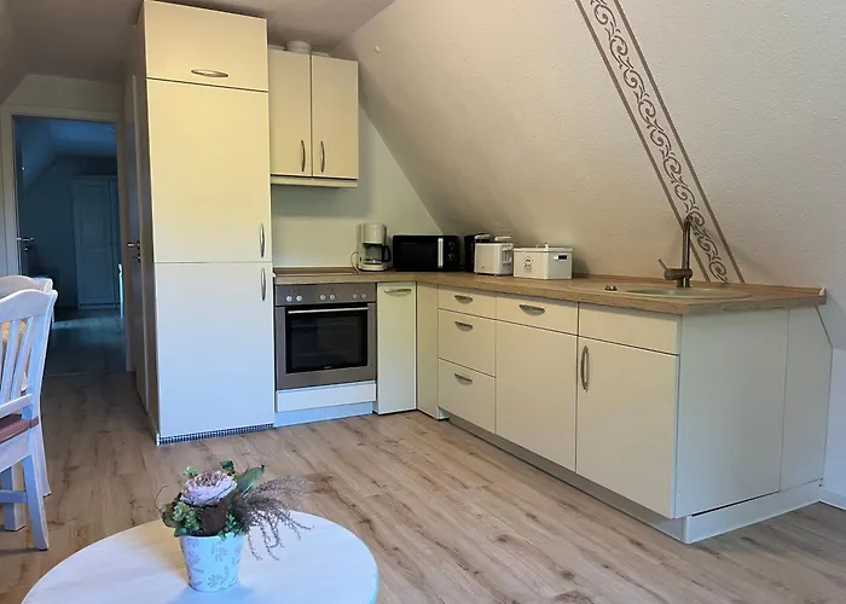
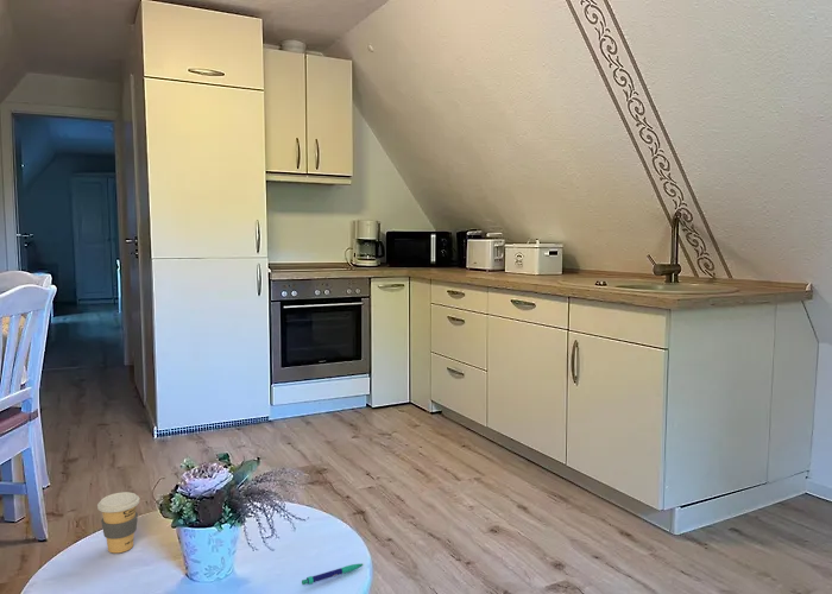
+ pen [301,562,364,586]
+ coffee cup [96,491,140,554]
